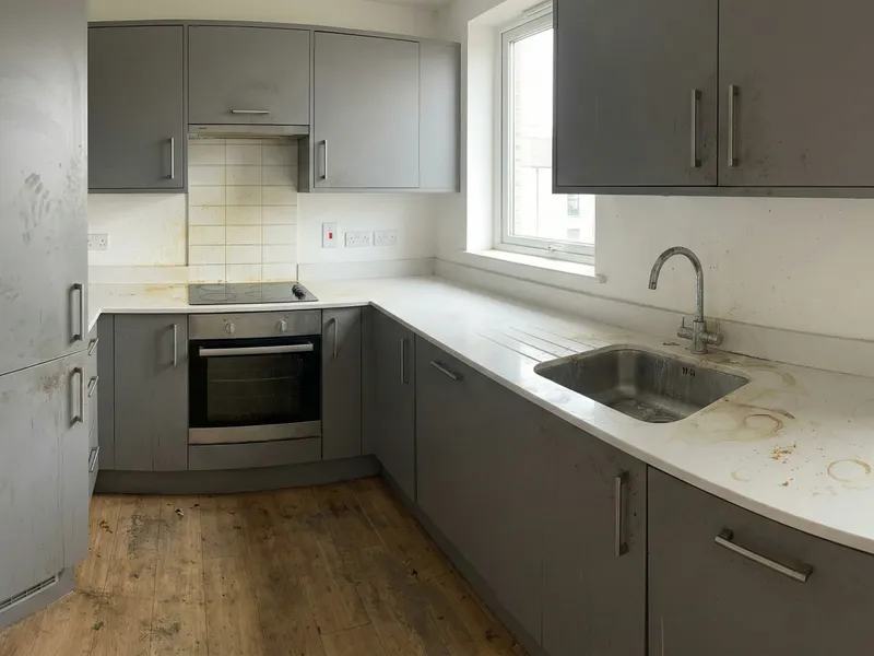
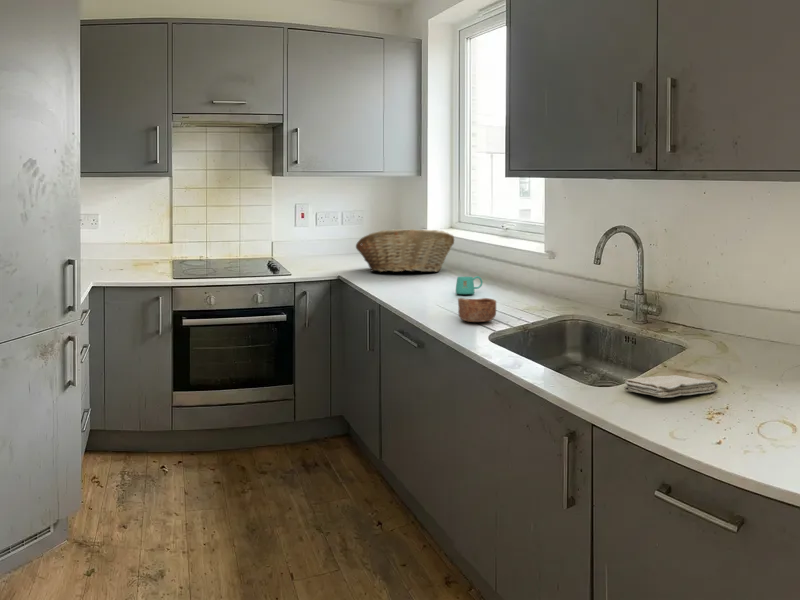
+ washcloth [623,374,719,399]
+ mug [455,275,484,295]
+ bowl [457,297,497,323]
+ fruit basket [355,228,455,273]
